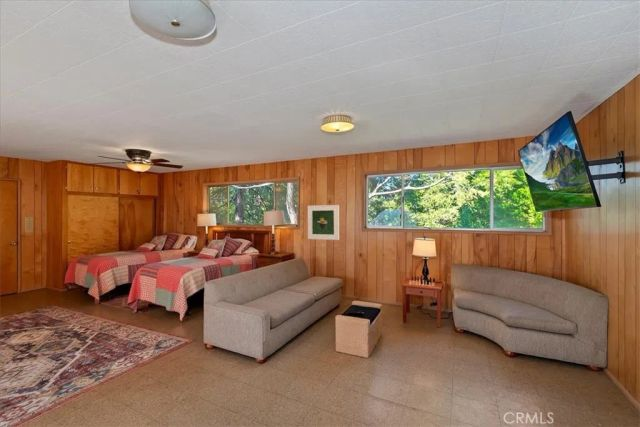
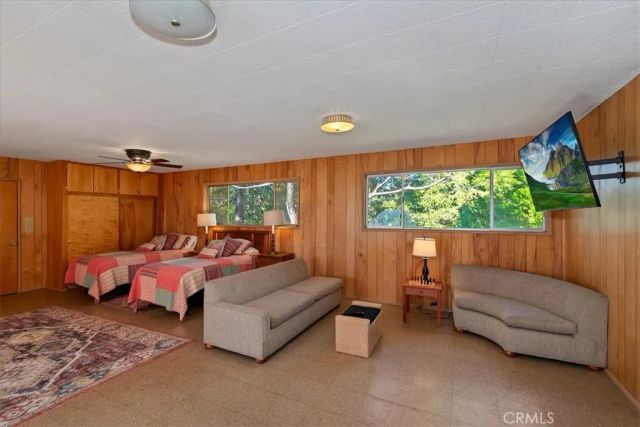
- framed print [307,204,340,241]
